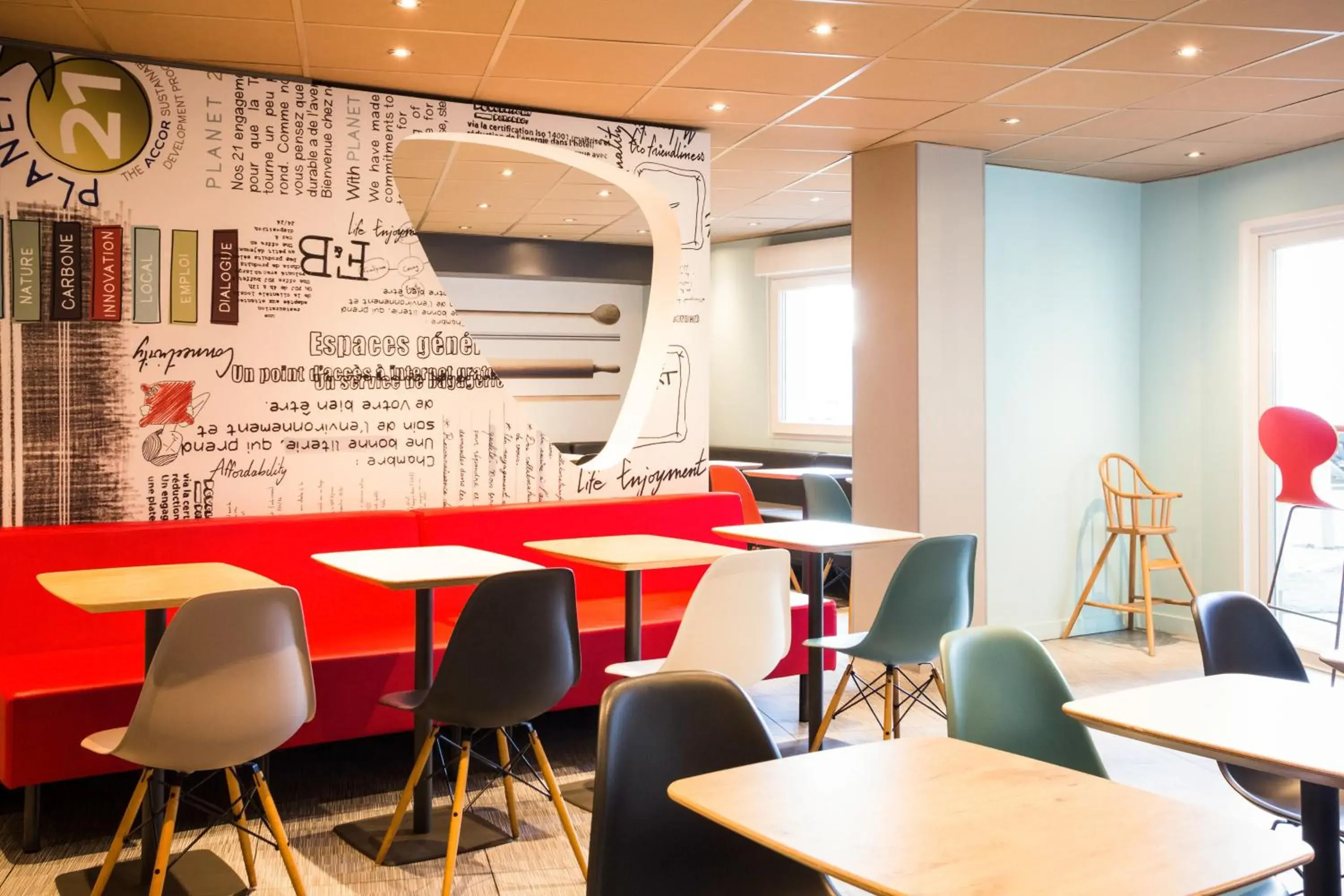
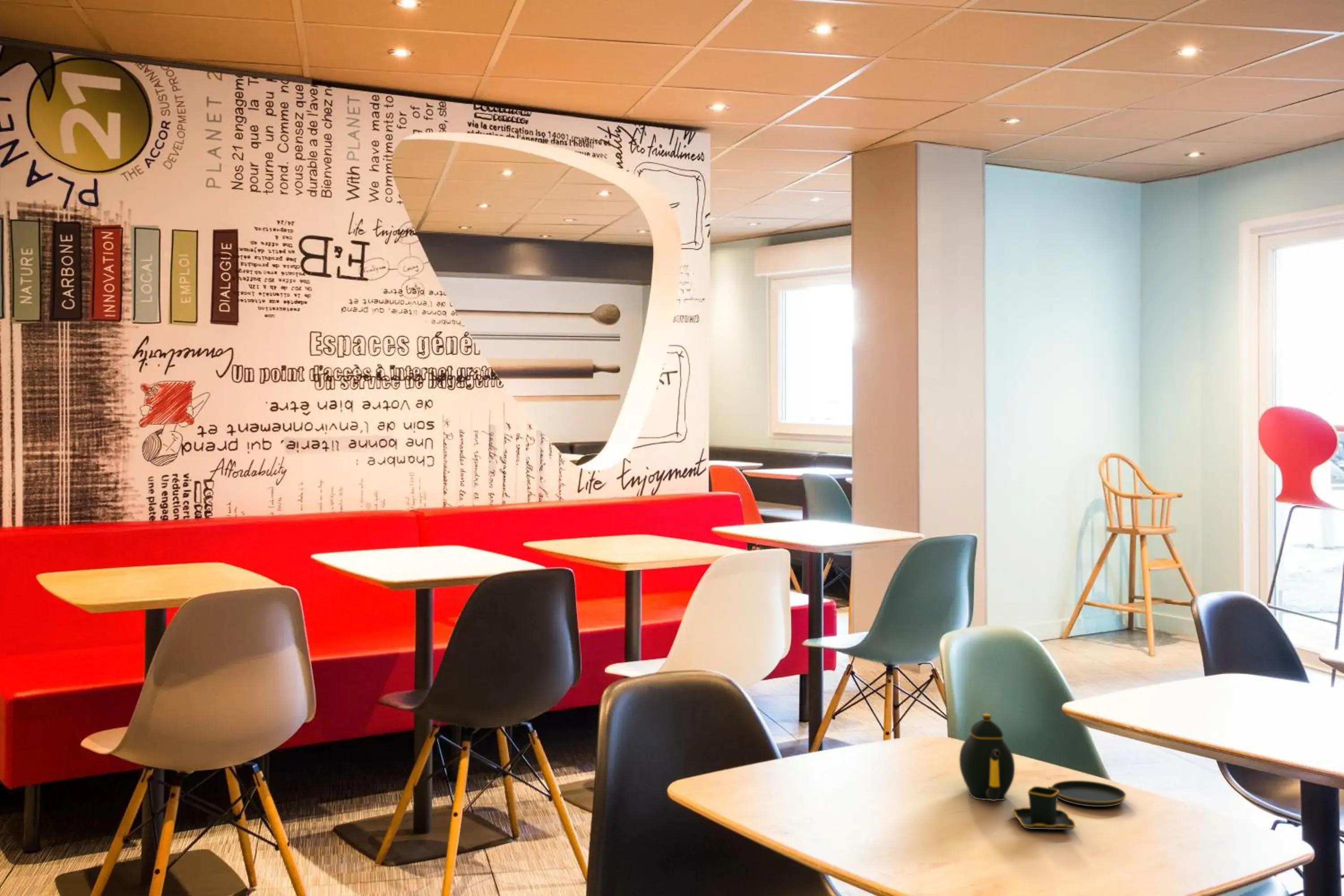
+ teapot [959,713,1127,830]
